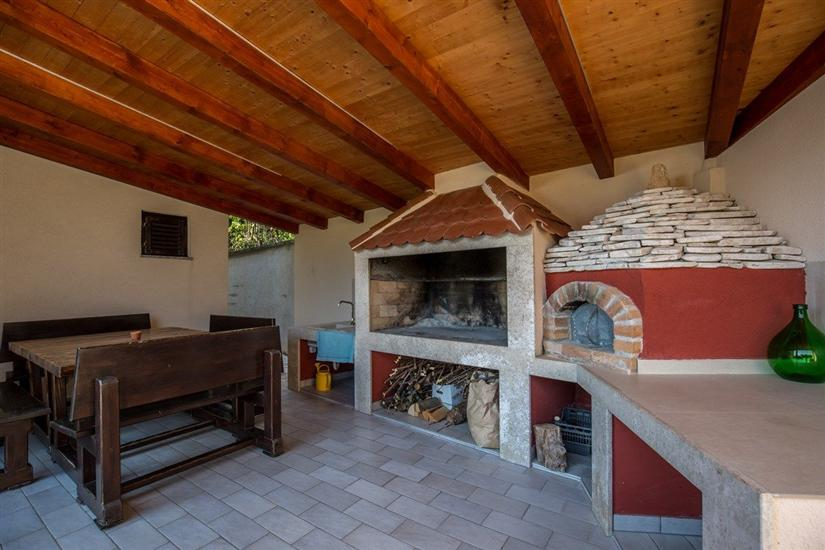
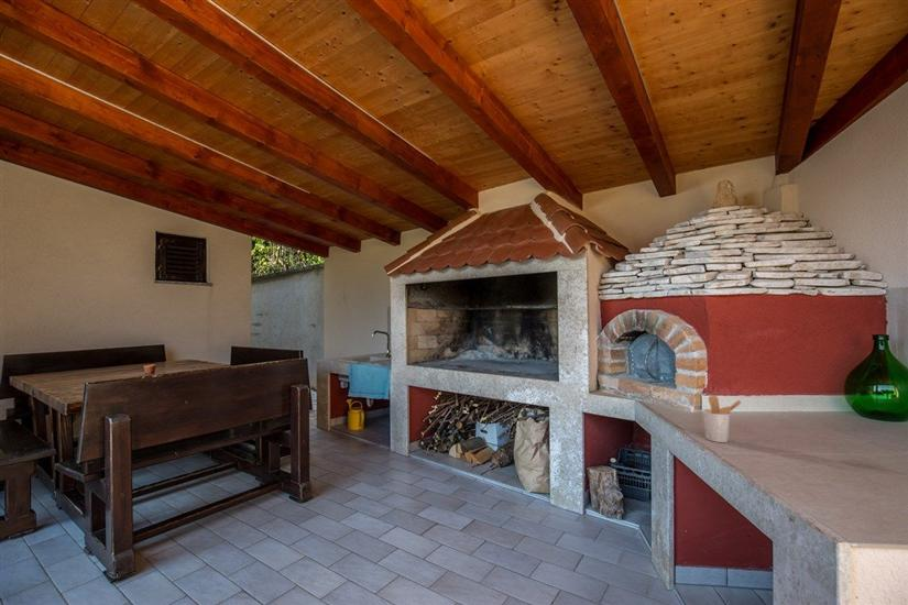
+ utensil holder [702,395,743,443]
